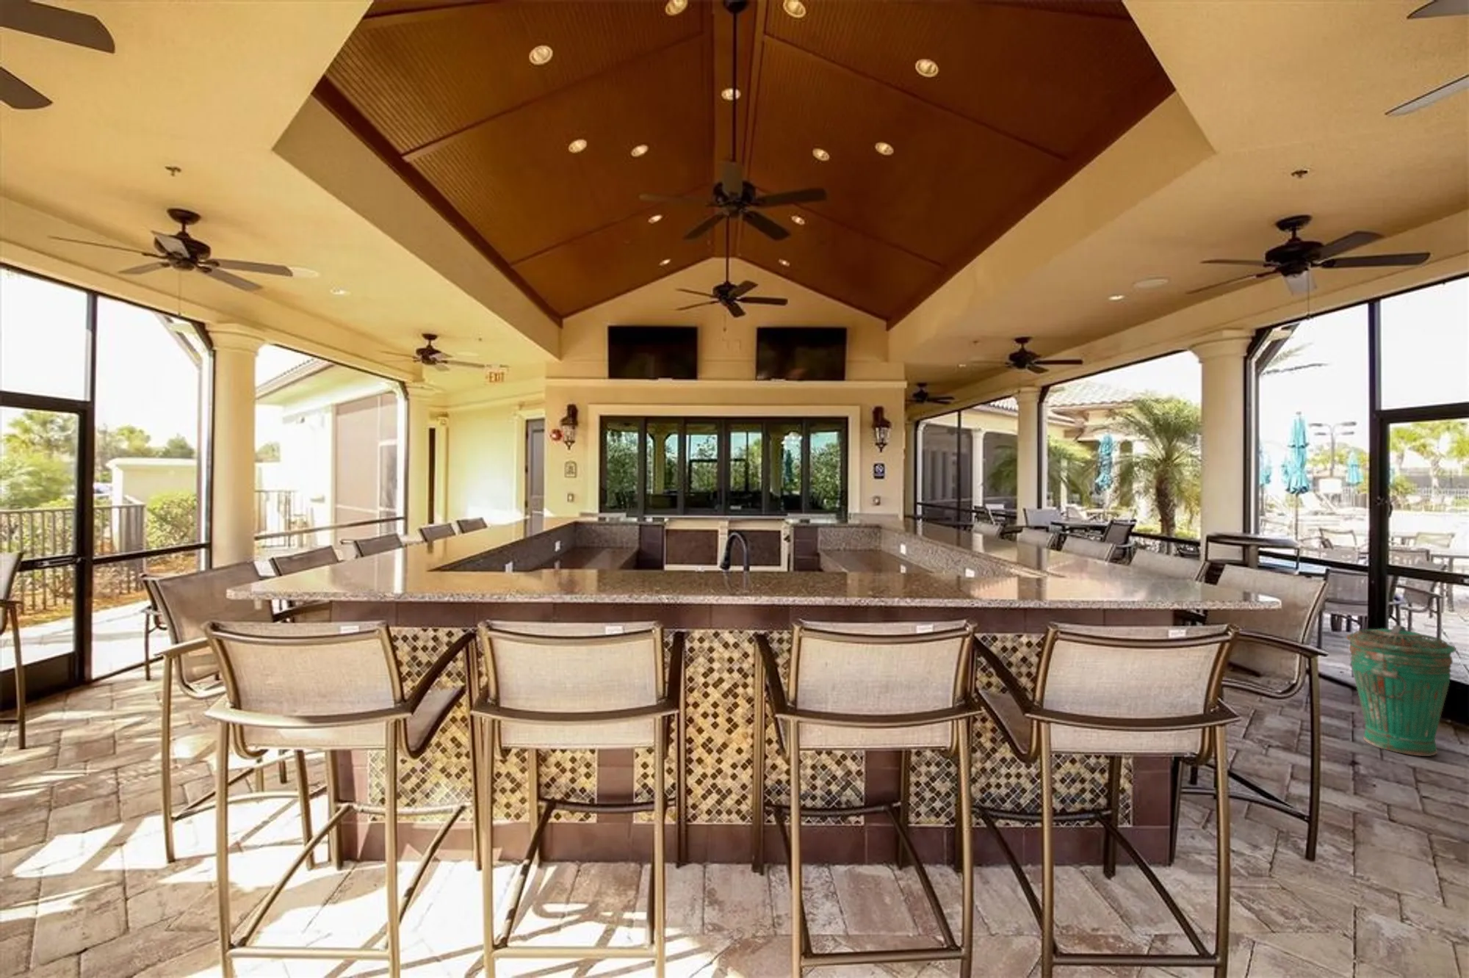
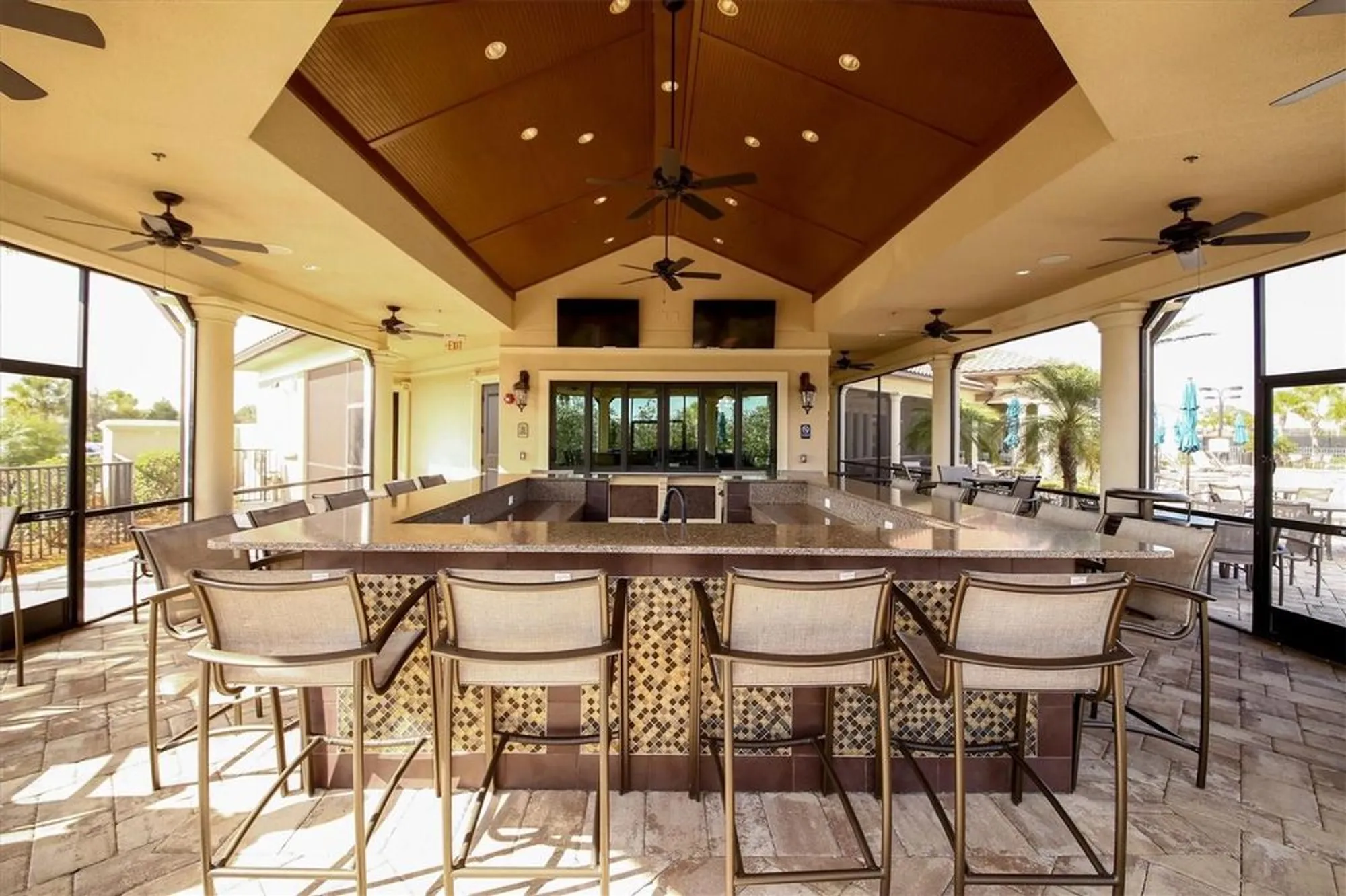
- trash can [1346,624,1457,758]
